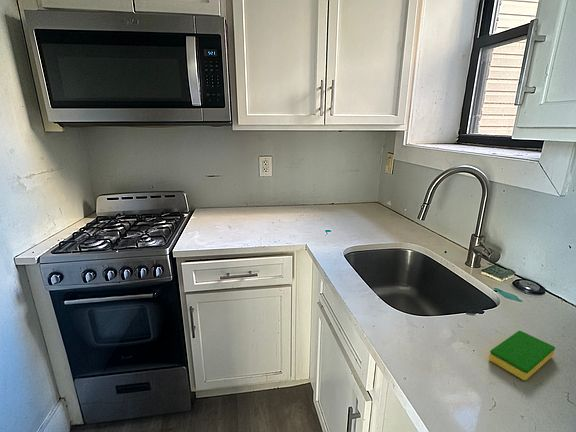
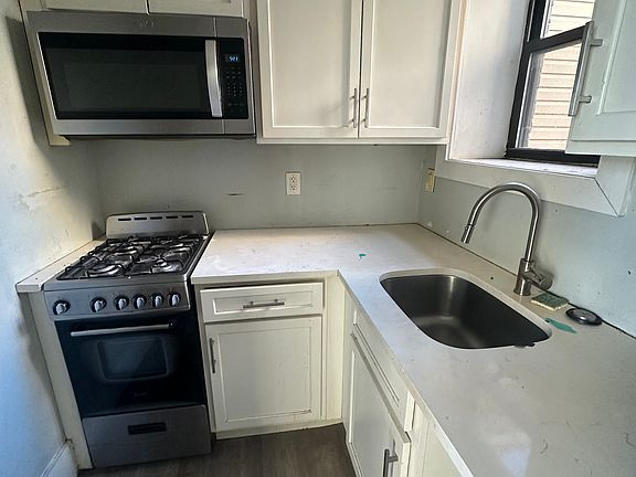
- dish sponge [488,330,556,381]
